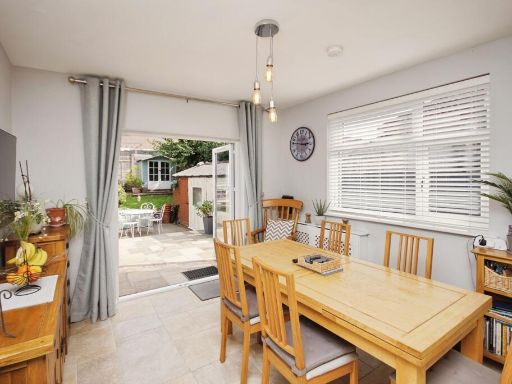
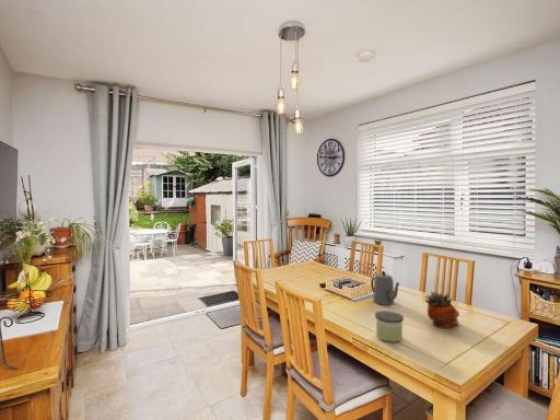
+ teapot [370,270,400,306]
+ candle [374,310,405,342]
+ succulent planter [424,291,460,329]
